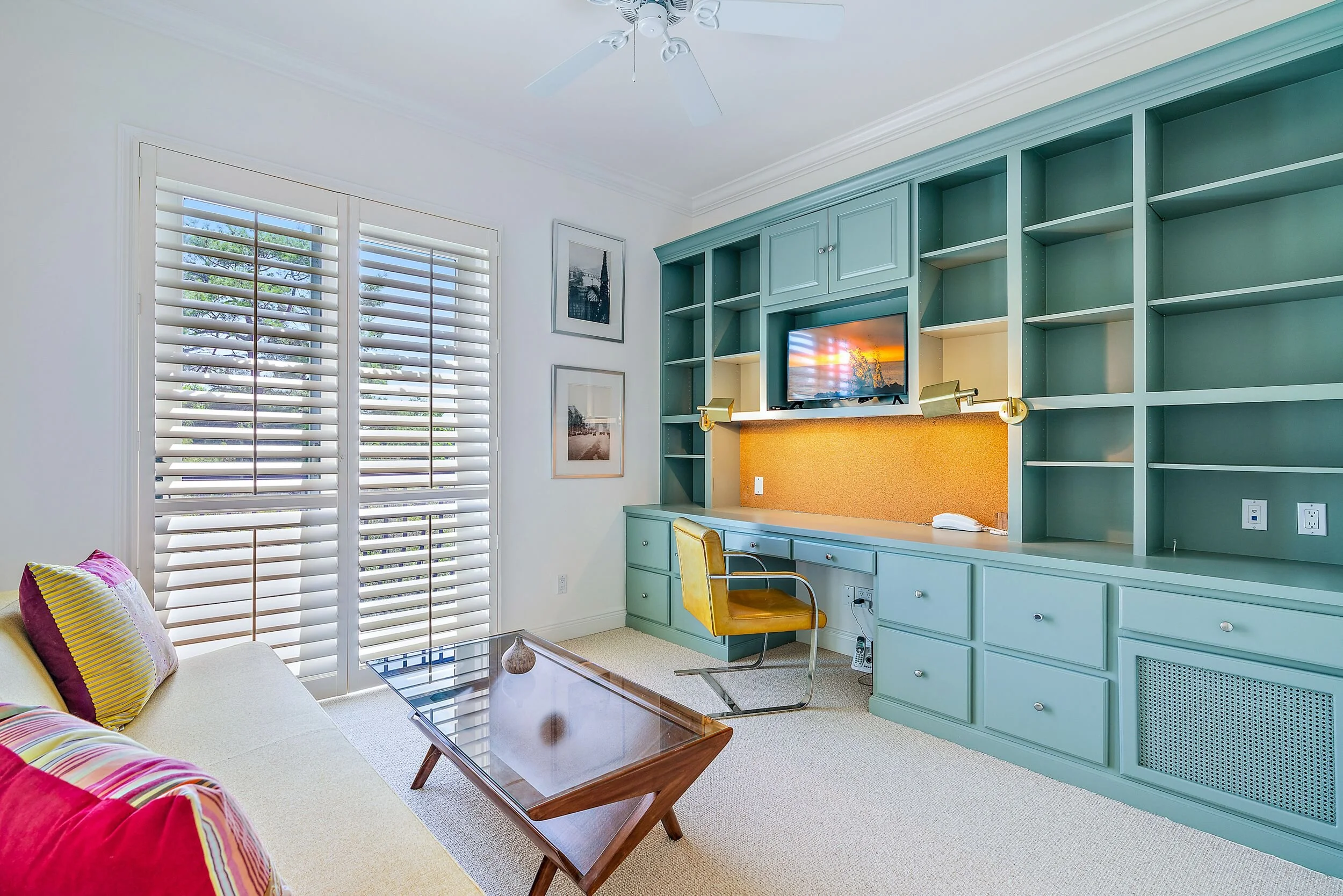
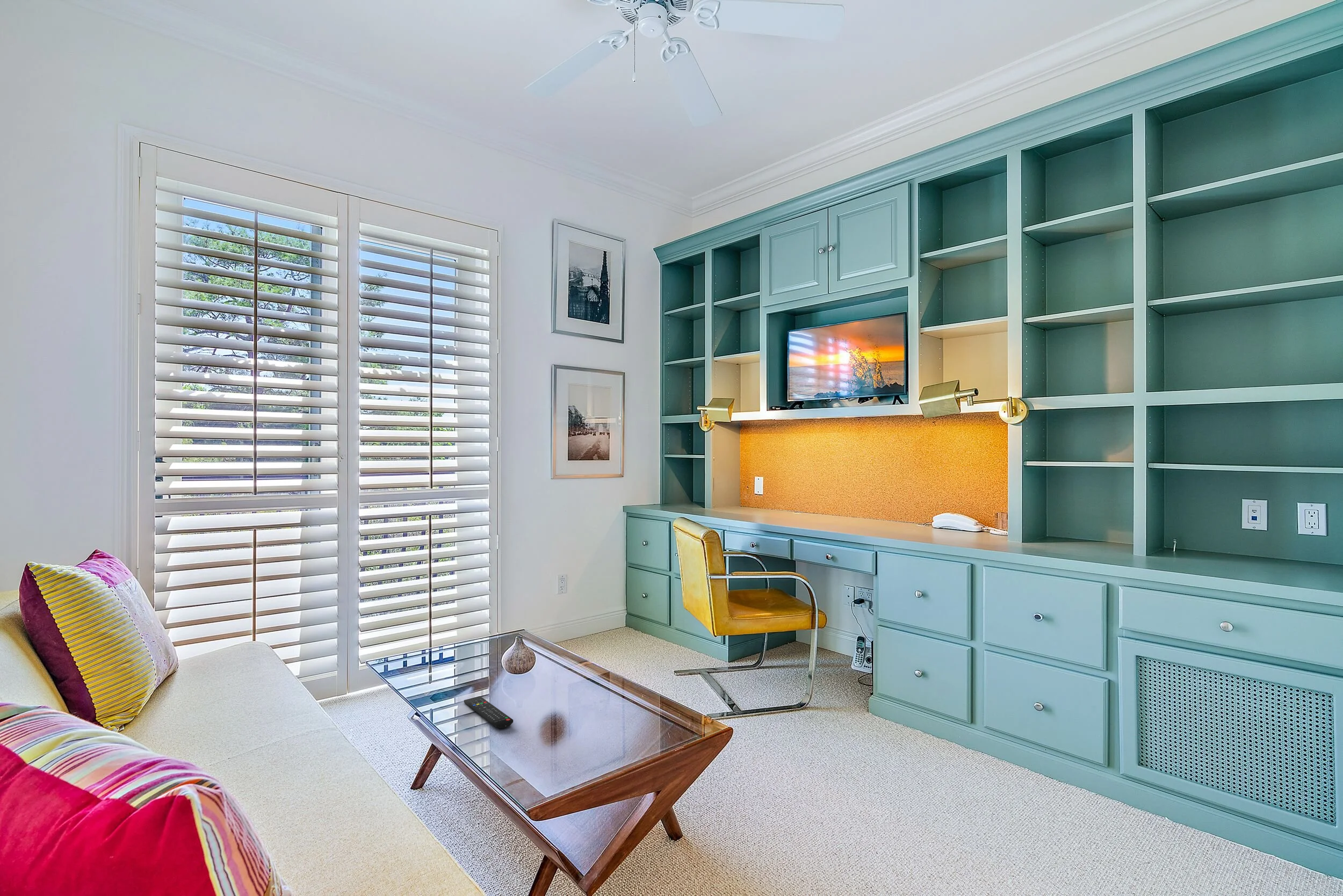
+ remote control [464,696,514,729]
